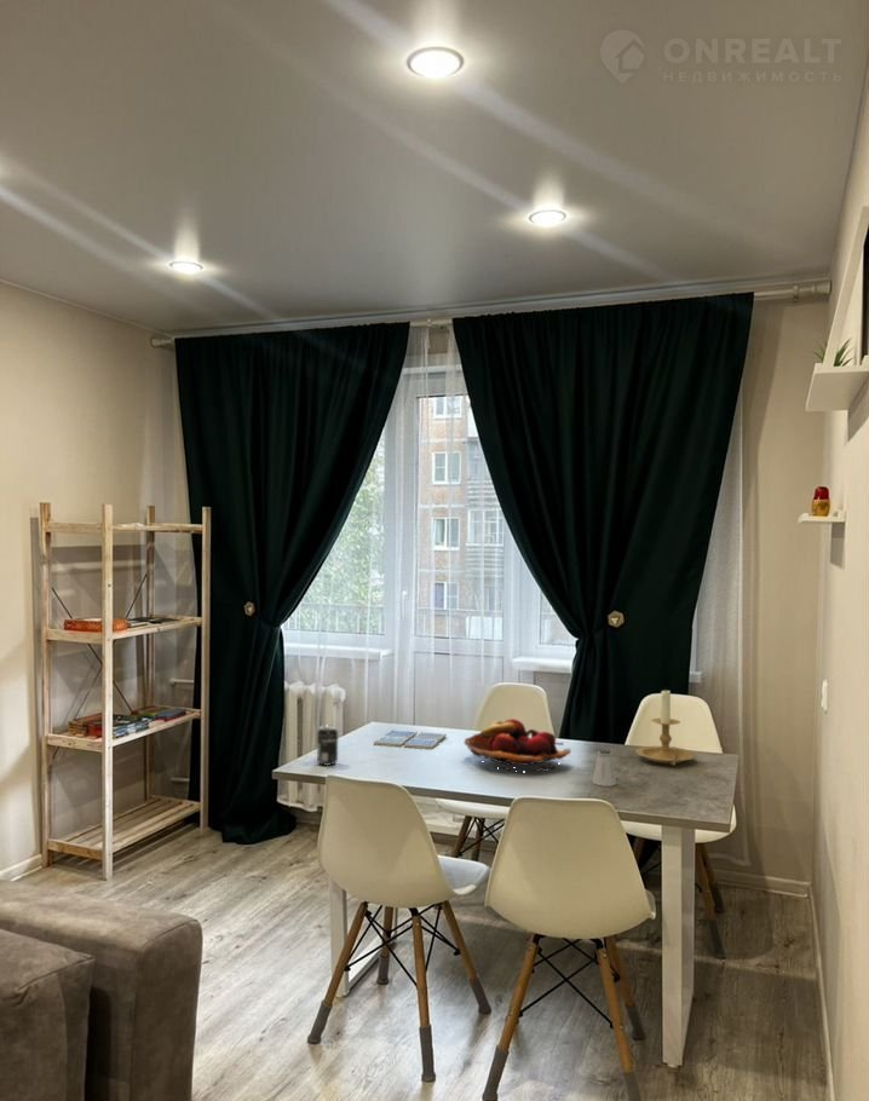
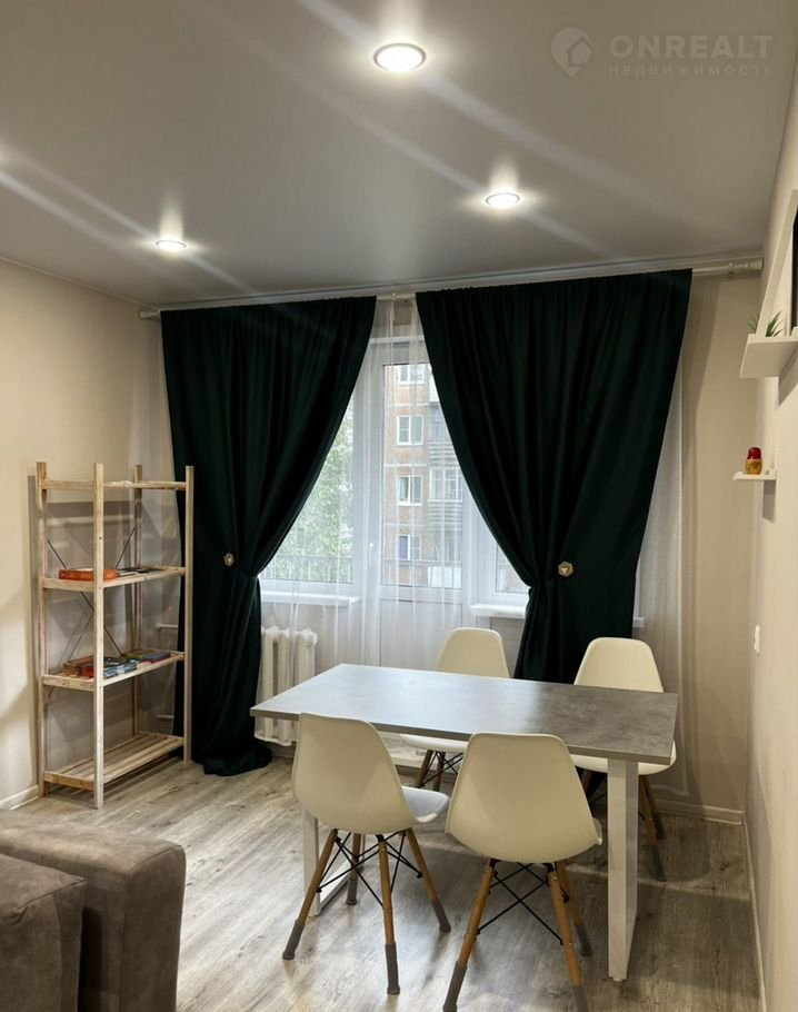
- beverage can [316,725,339,767]
- fruit basket [464,717,571,773]
- saltshaker [592,748,618,788]
- candle holder [634,687,697,766]
- drink coaster [373,728,448,750]
